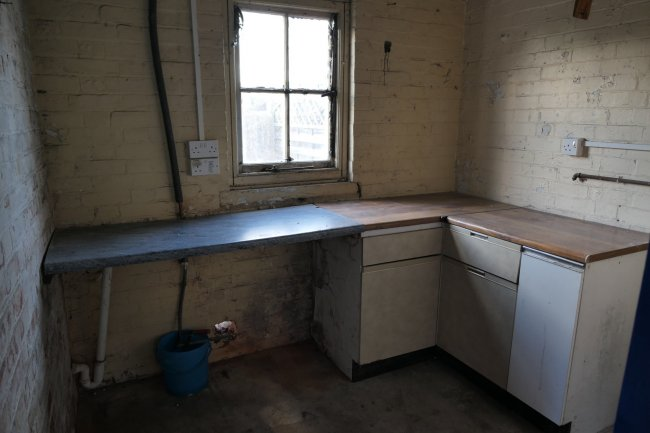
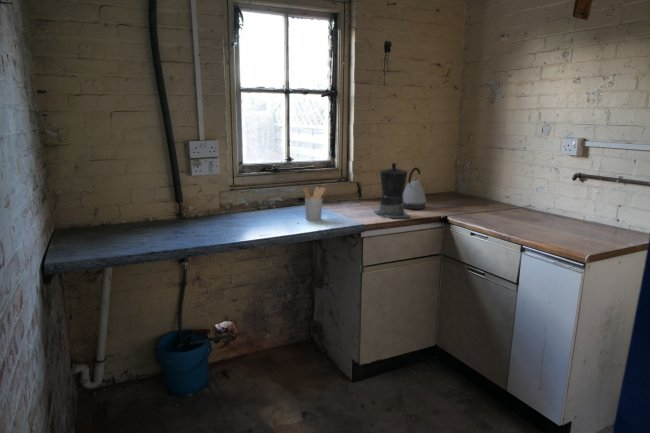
+ kettle [403,167,427,210]
+ coffee maker [373,162,411,219]
+ utensil holder [302,186,327,222]
